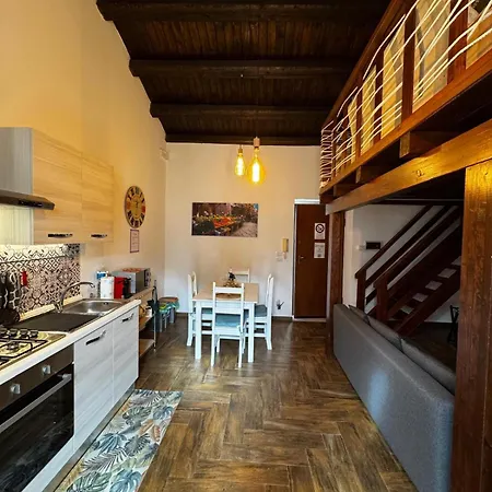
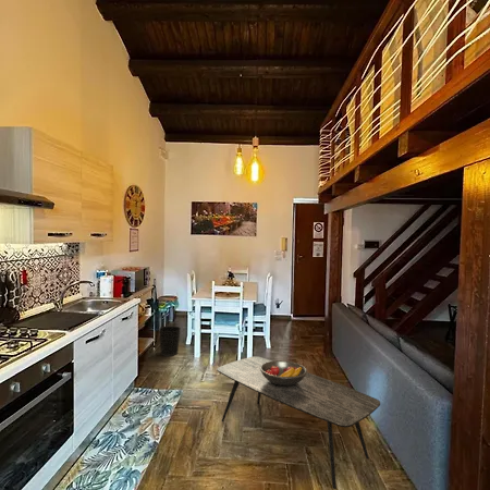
+ wastebasket [158,324,182,357]
+ fruit bowl [260,359,308,385]
+ coffee table [216,356,381,490]
